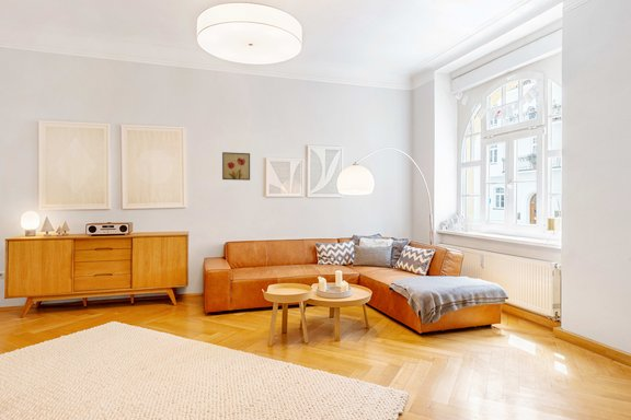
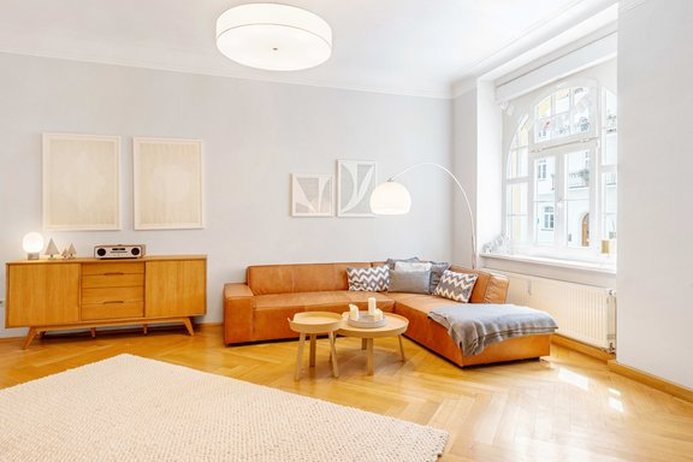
- wall art [221,151,251,182]
